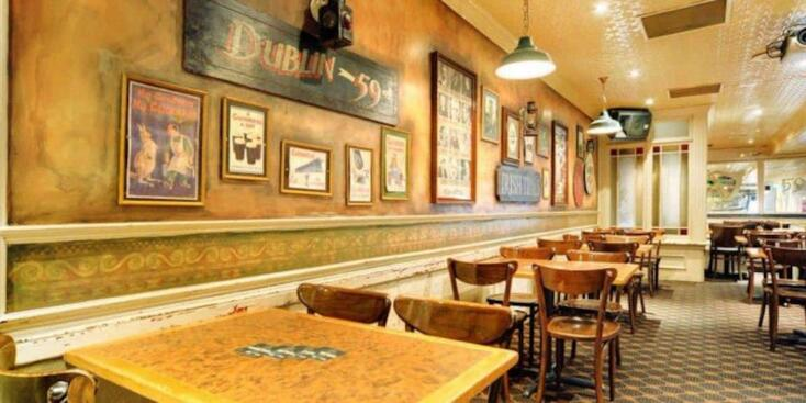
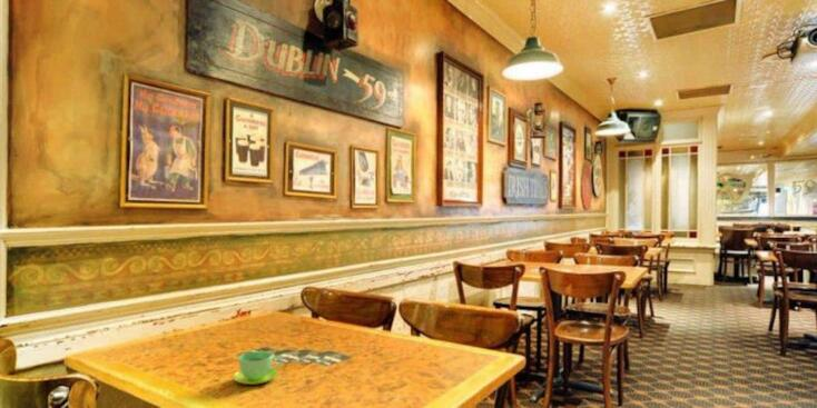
+ cup [232,350,283,386]
